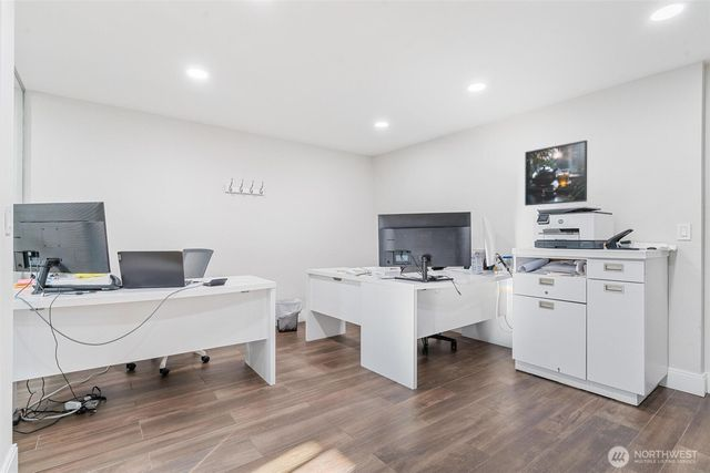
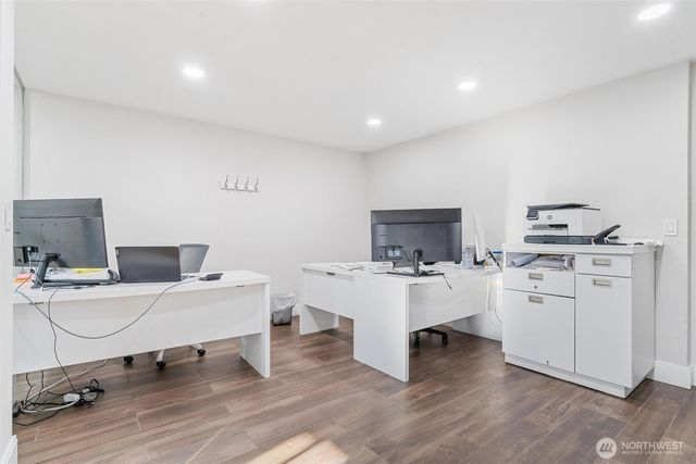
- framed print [524,140,588,206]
